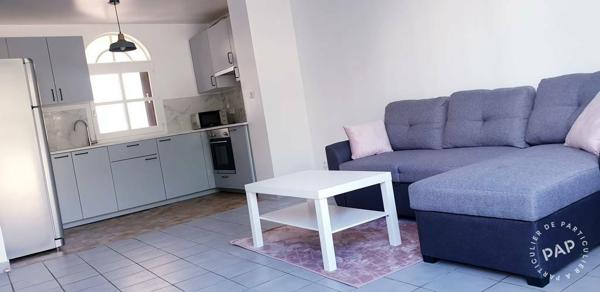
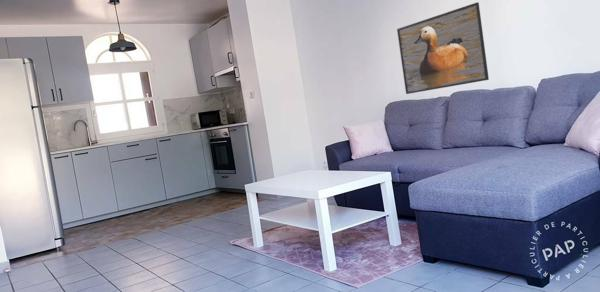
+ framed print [396,1,490,95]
